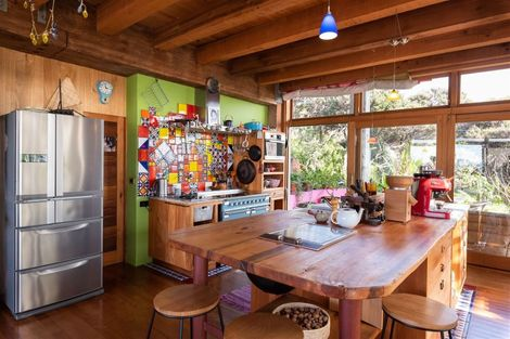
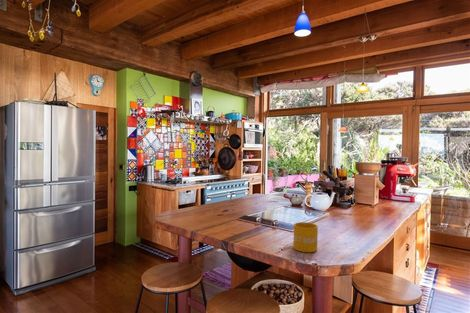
+ mug [293,221,319,253]
